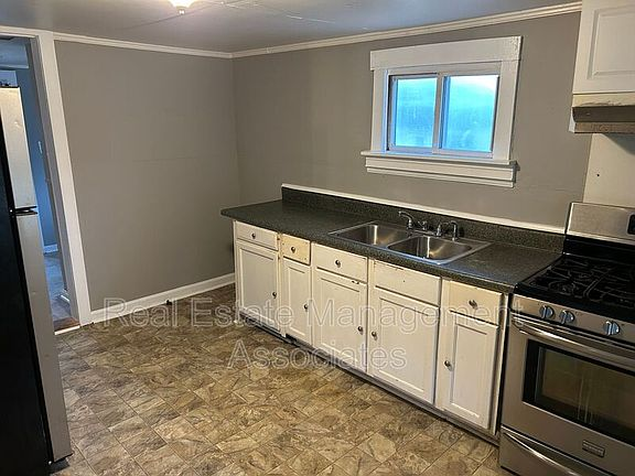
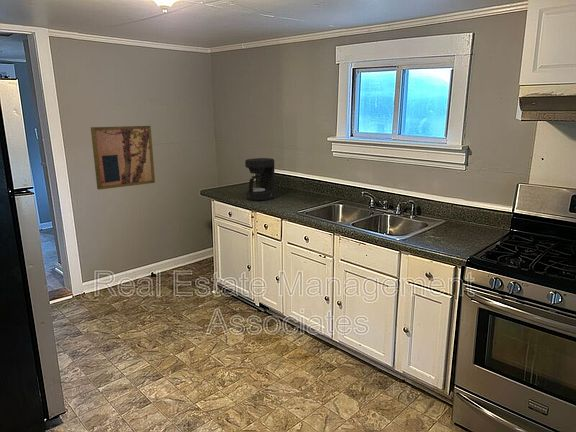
+ coffee maker [244,157,276,202]
+ wall art [90,125,156,190]
